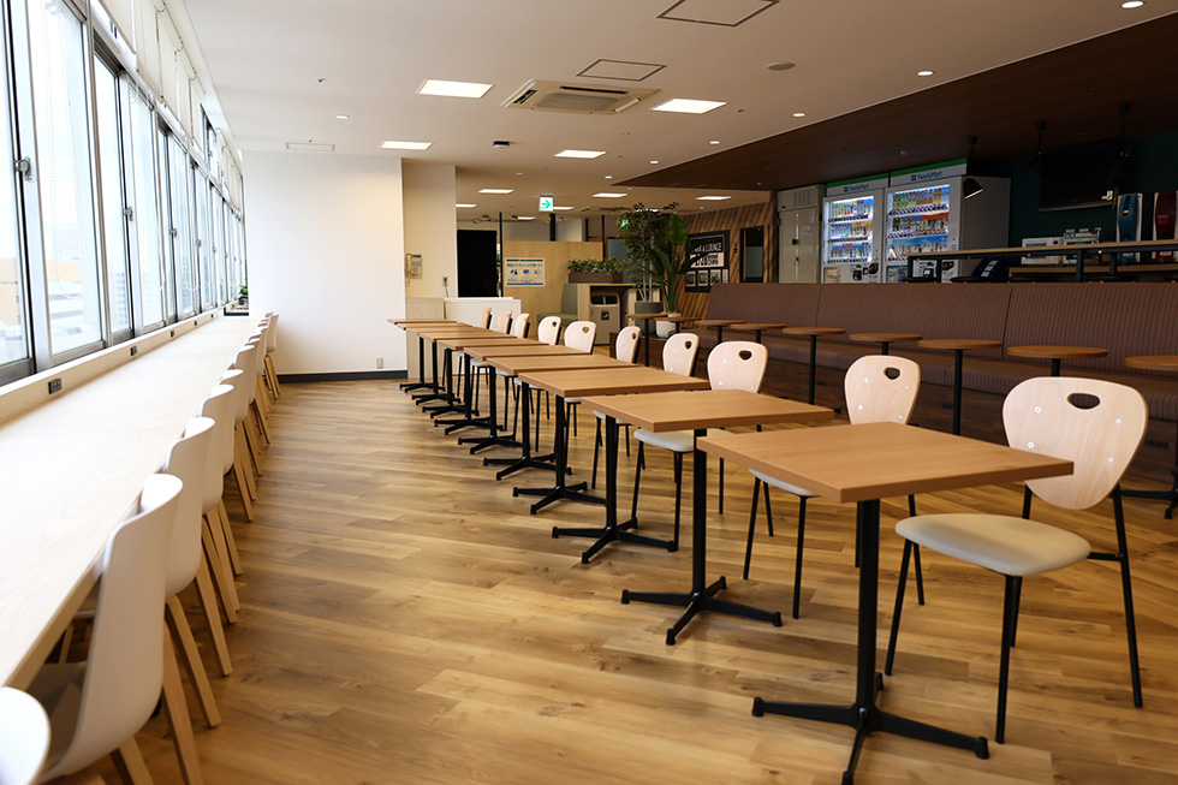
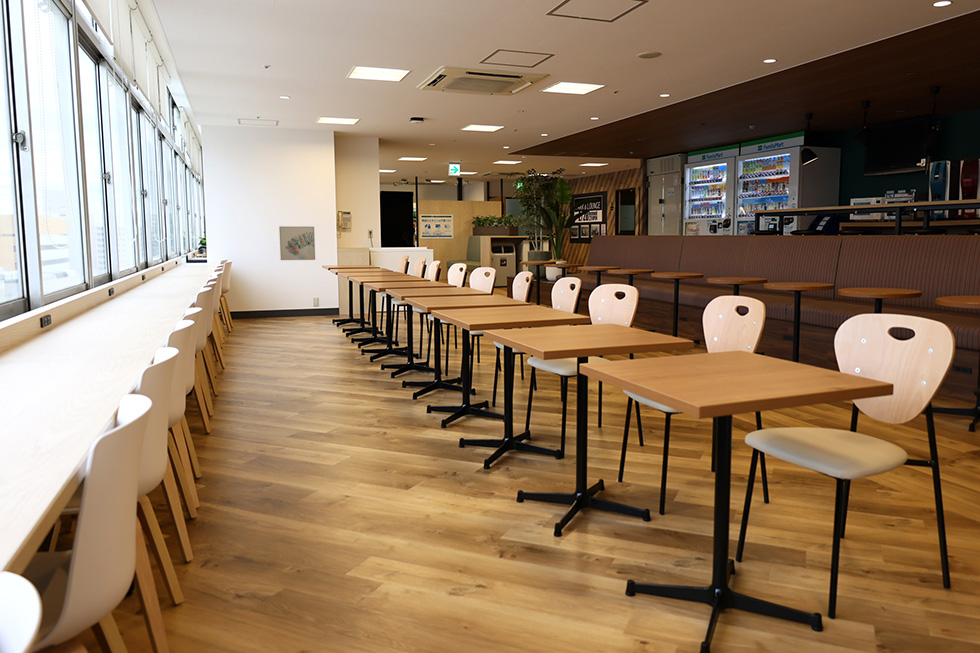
+ wall art [278,225,316,261]
